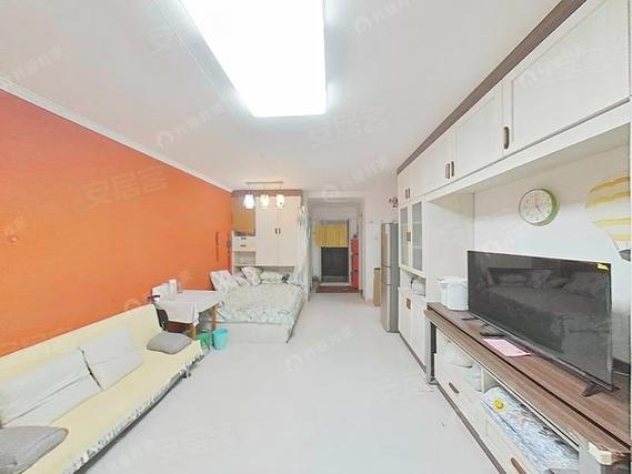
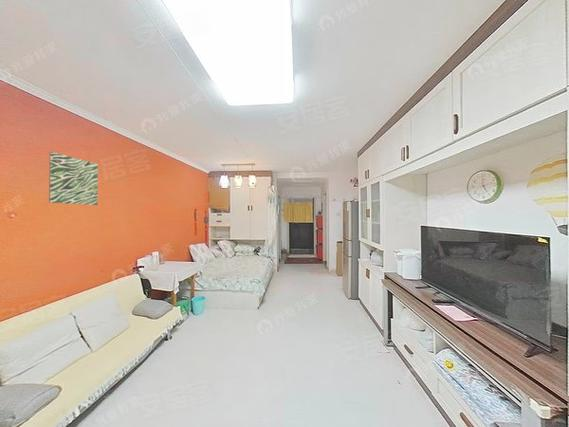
+ wall art [48,151,99,206]
